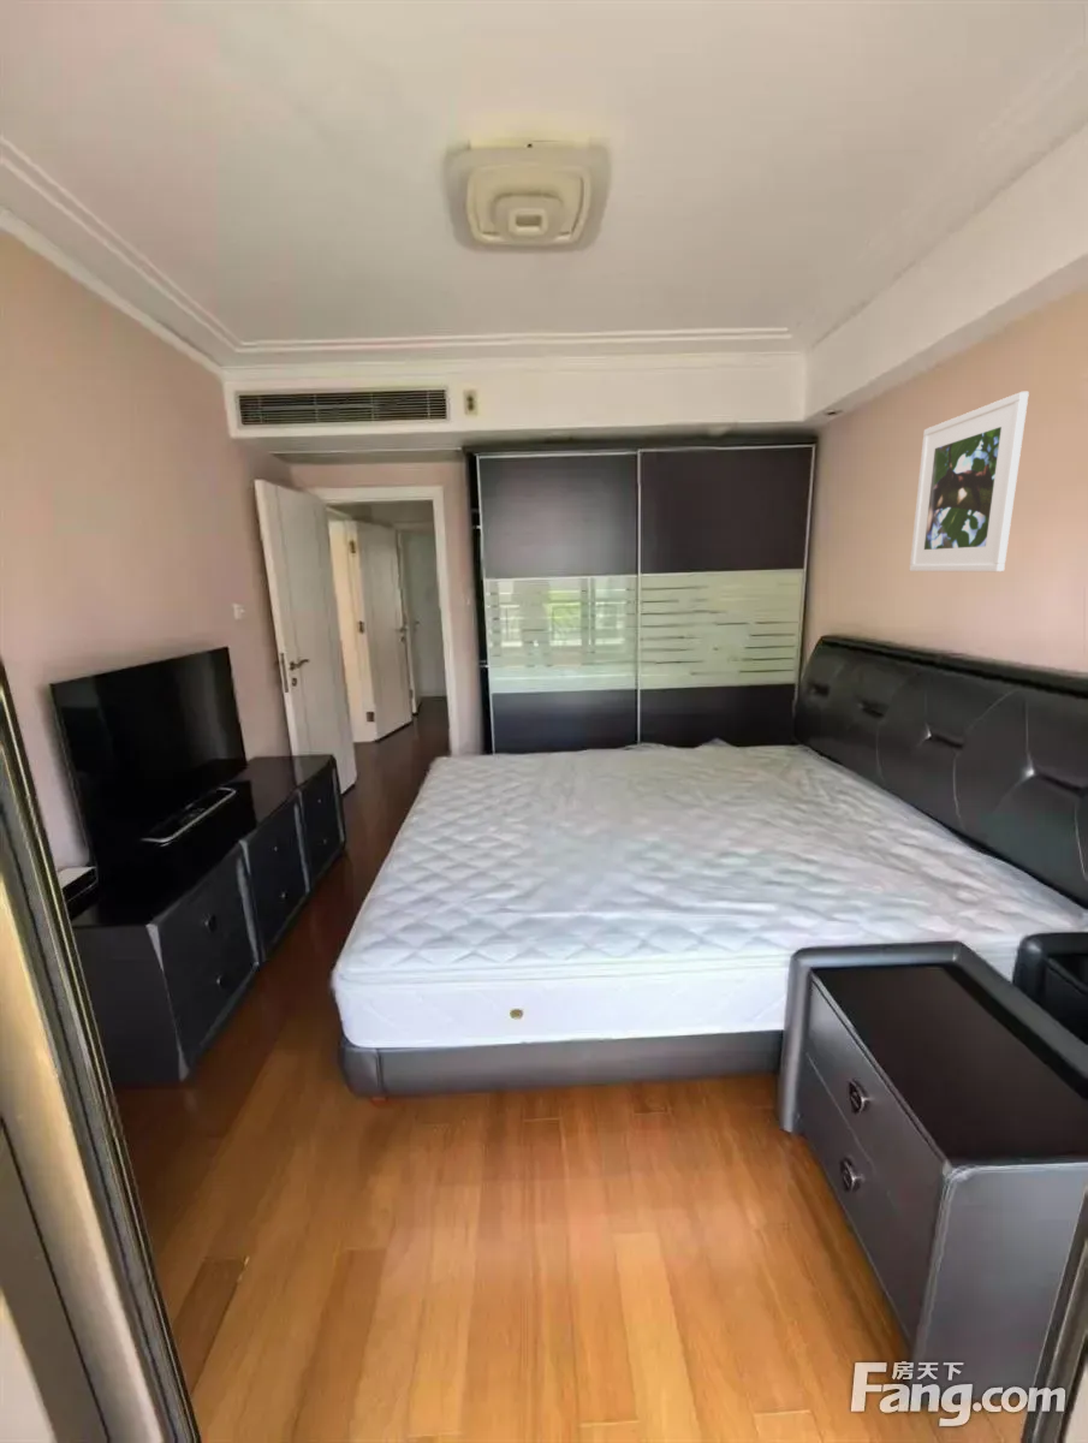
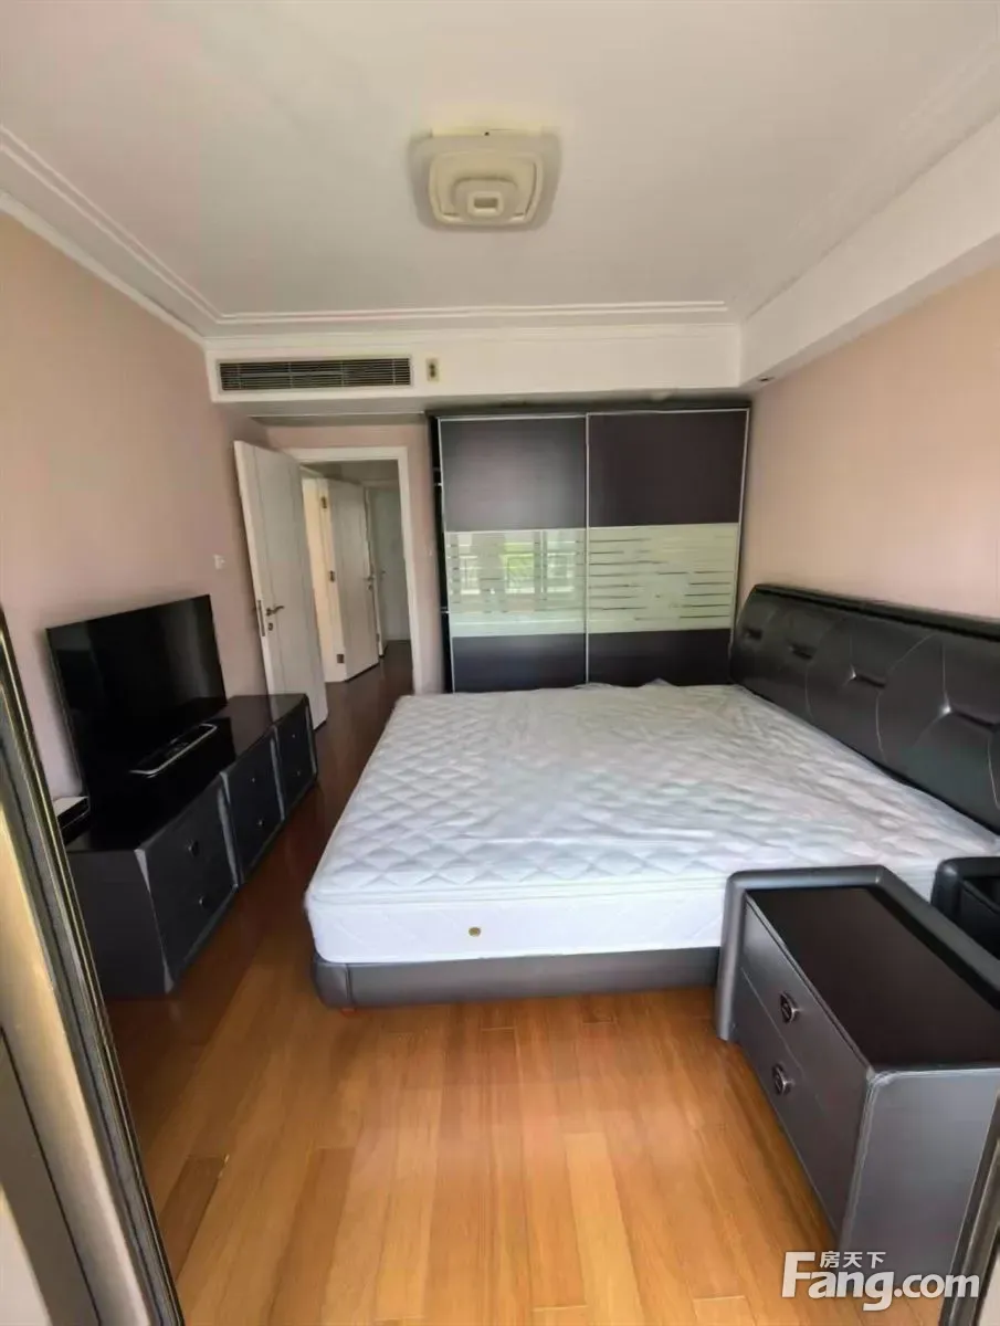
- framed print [909,391,1030,572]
